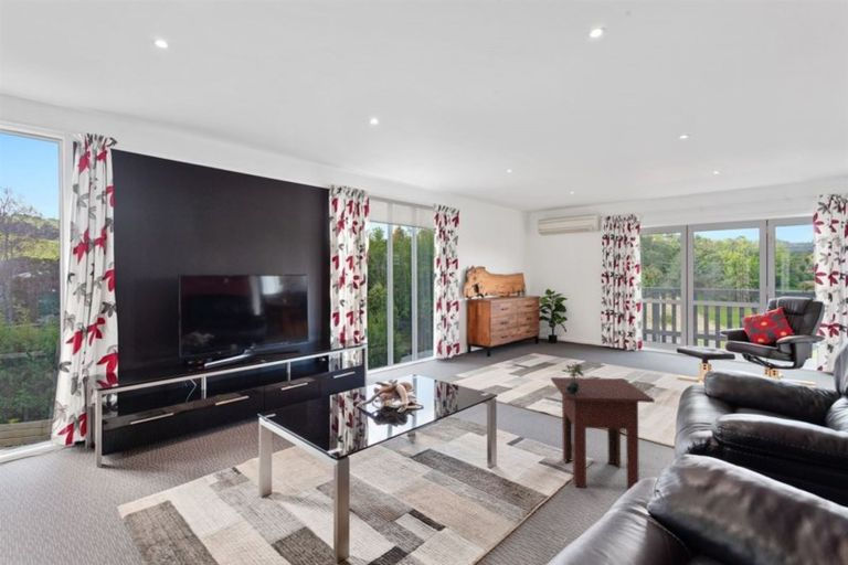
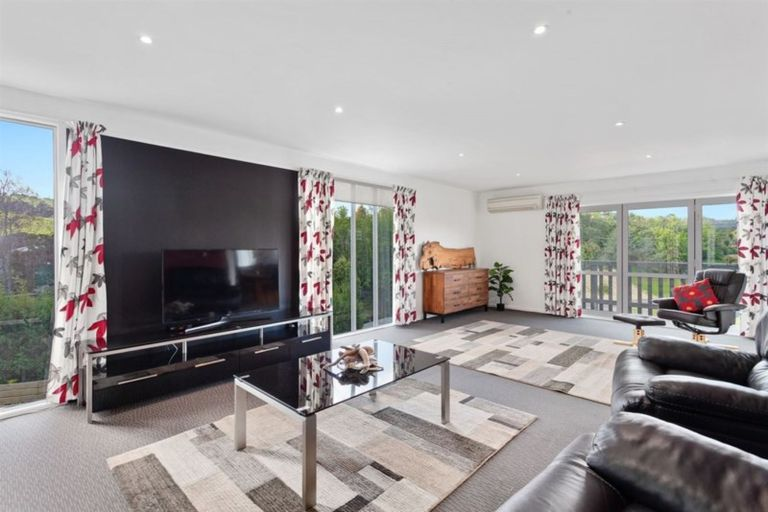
- succulent plant [562,362,585,396]
- side table [550,376,656,491]
